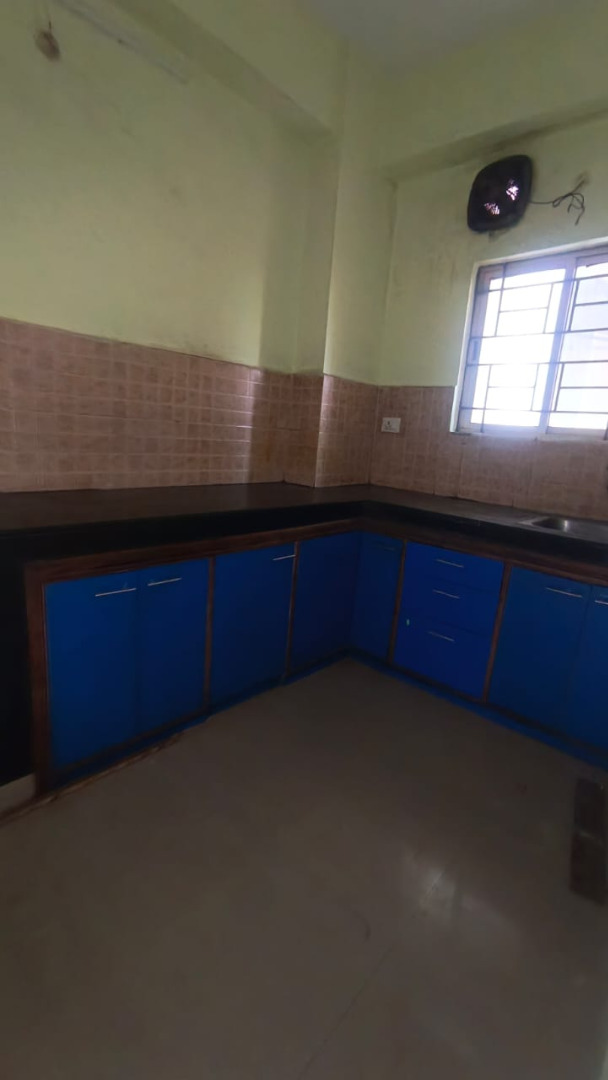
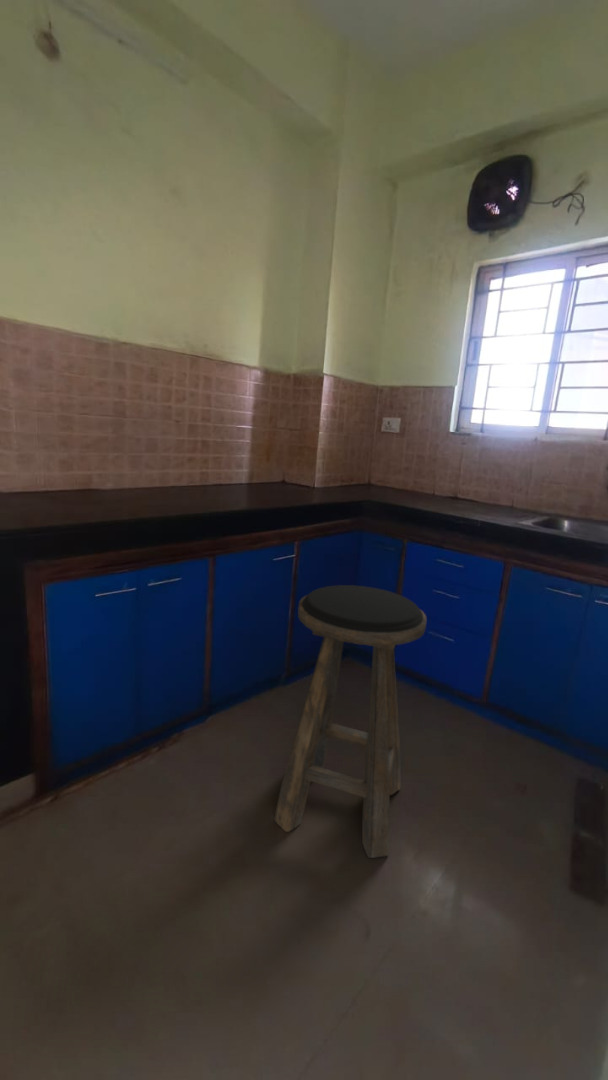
+ stool [273,584,428,859]
